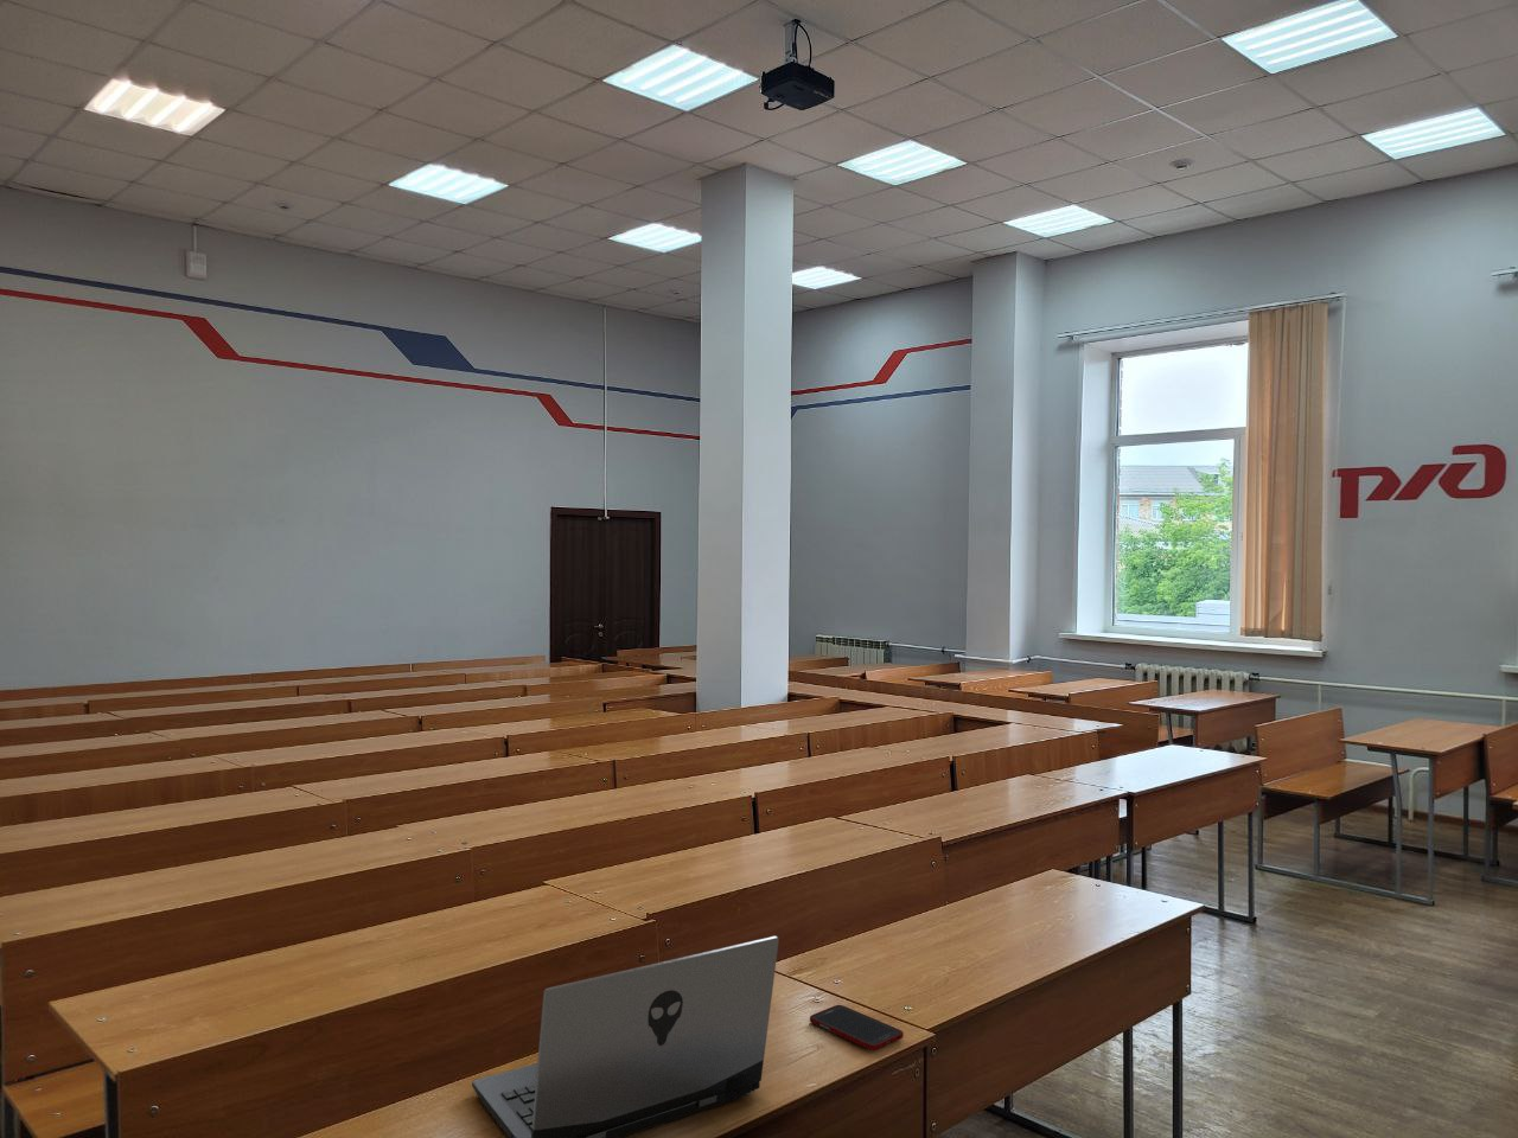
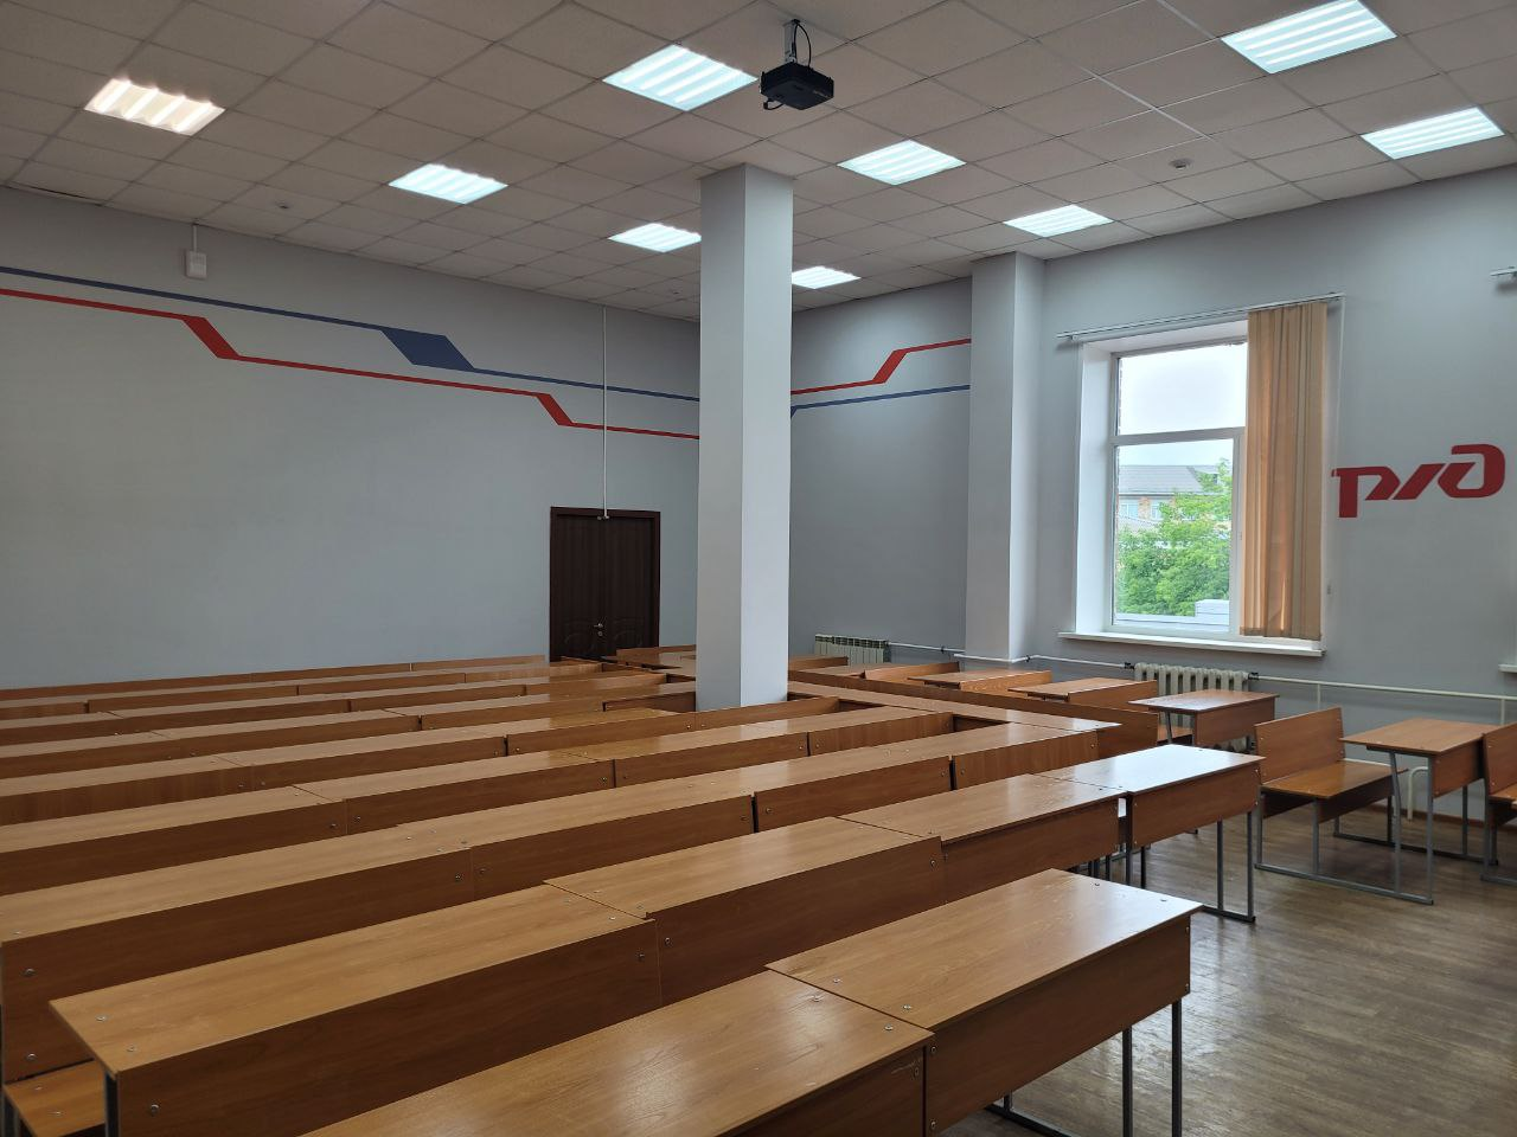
- cell phone [809,1004,905,1052]
- laptop [471,935,781,1138]
